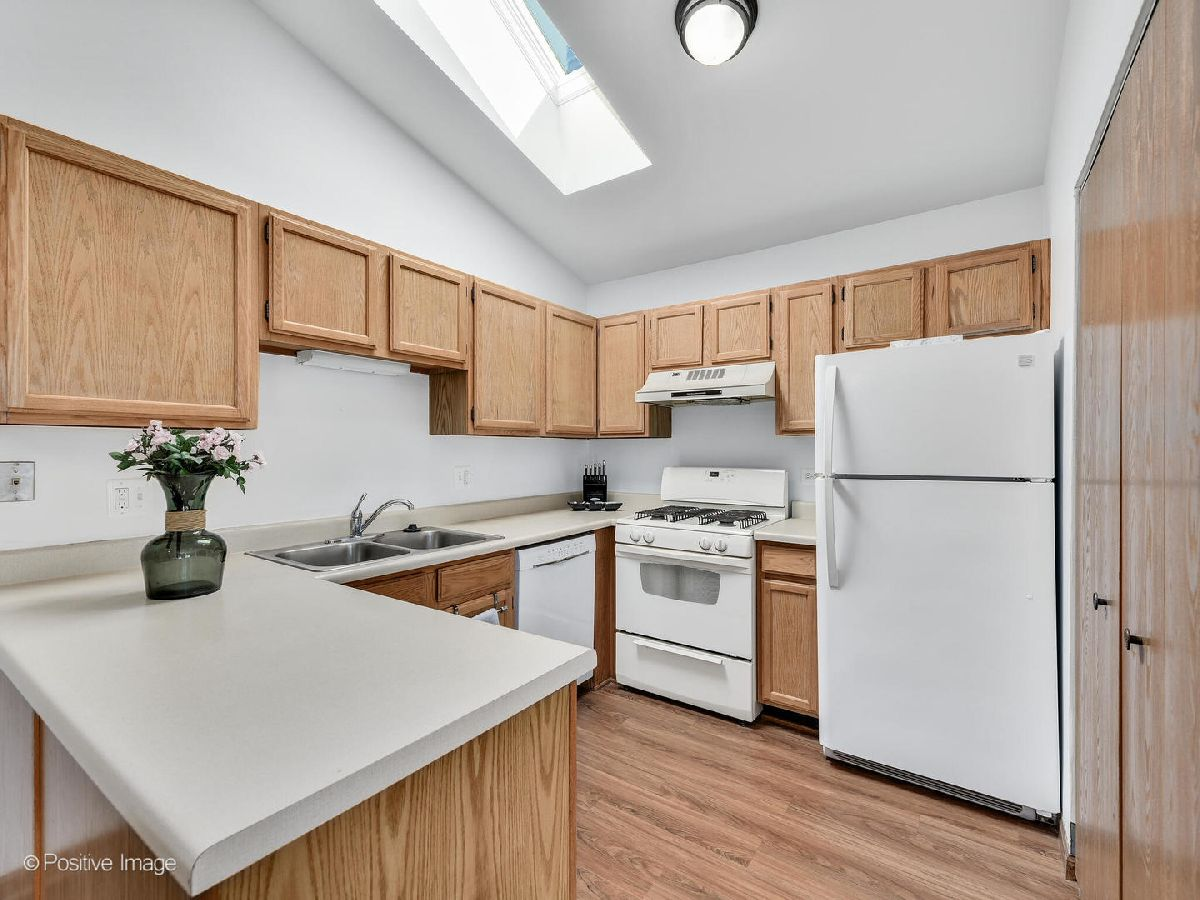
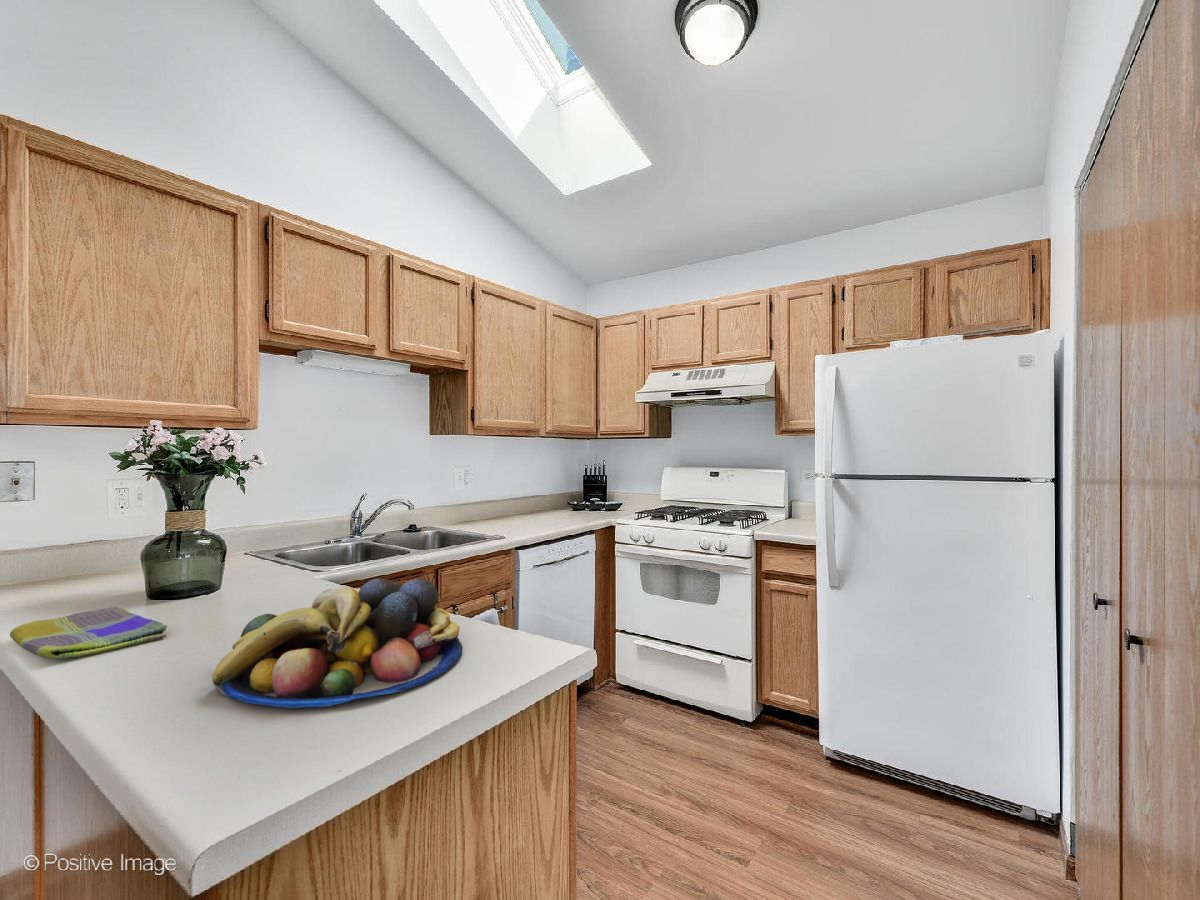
+ dish towel [9,605,168,660]
+ fruit bowl [211,577,463,709]
